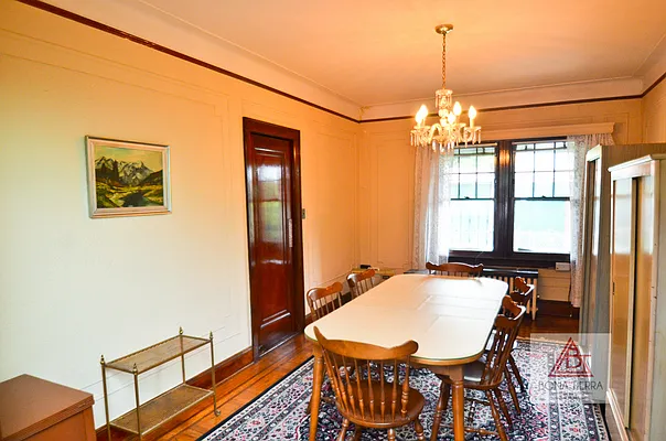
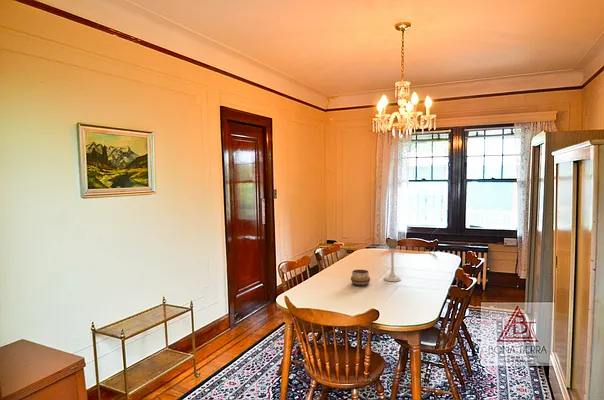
+ candle holder [383,238,402,282]
+ decorative bowl [350,269,371,287]
